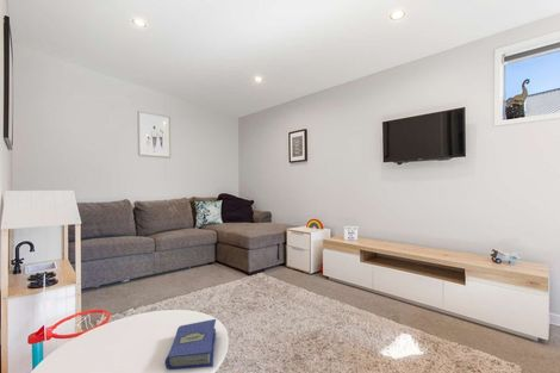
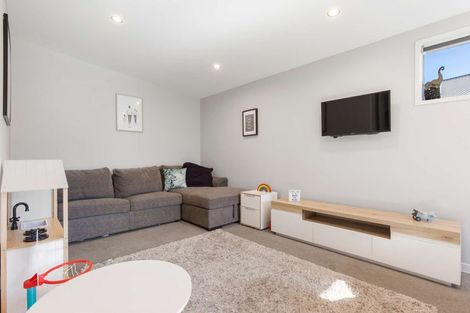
- hardcover book [163,318,217,371]
